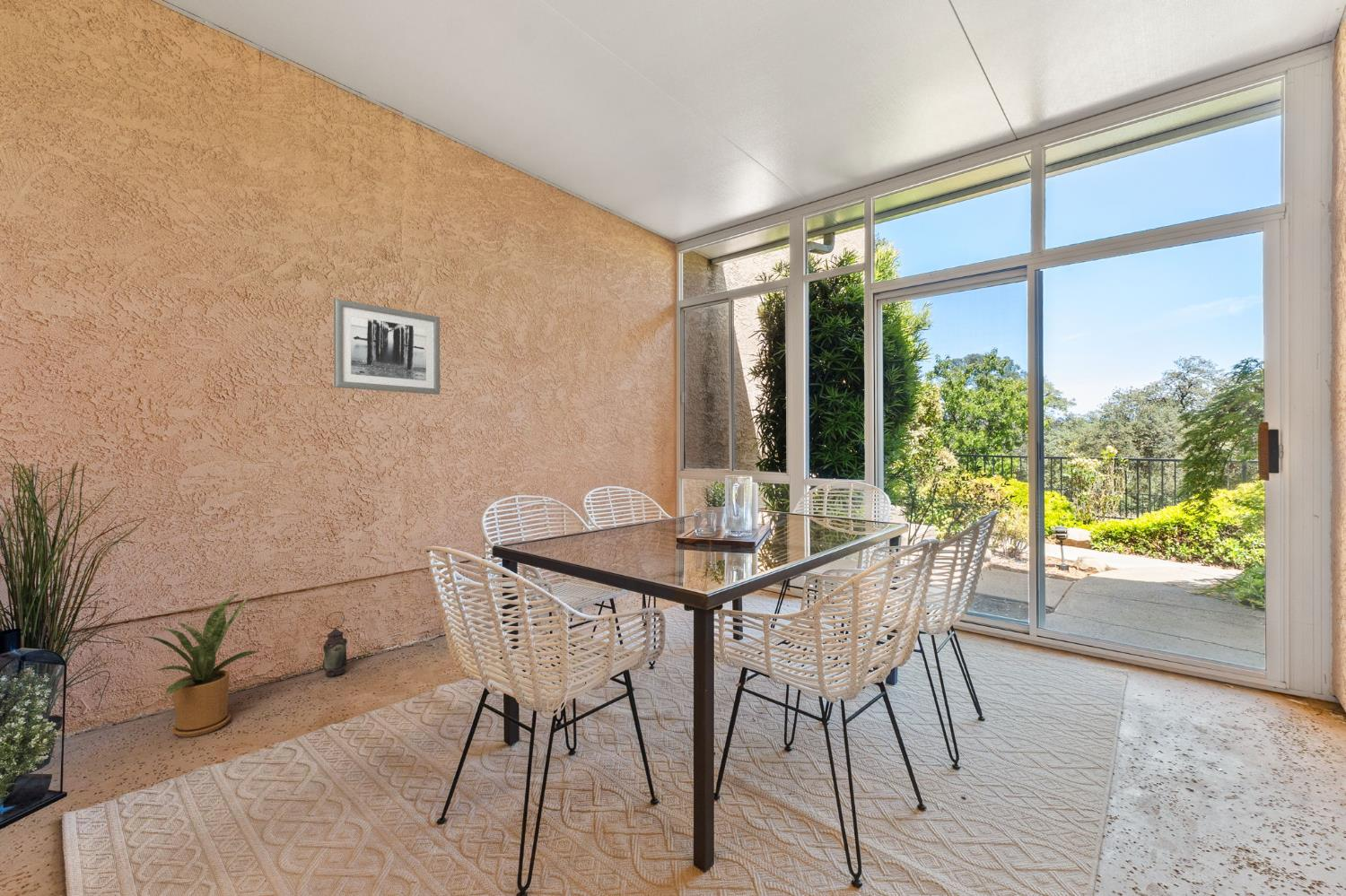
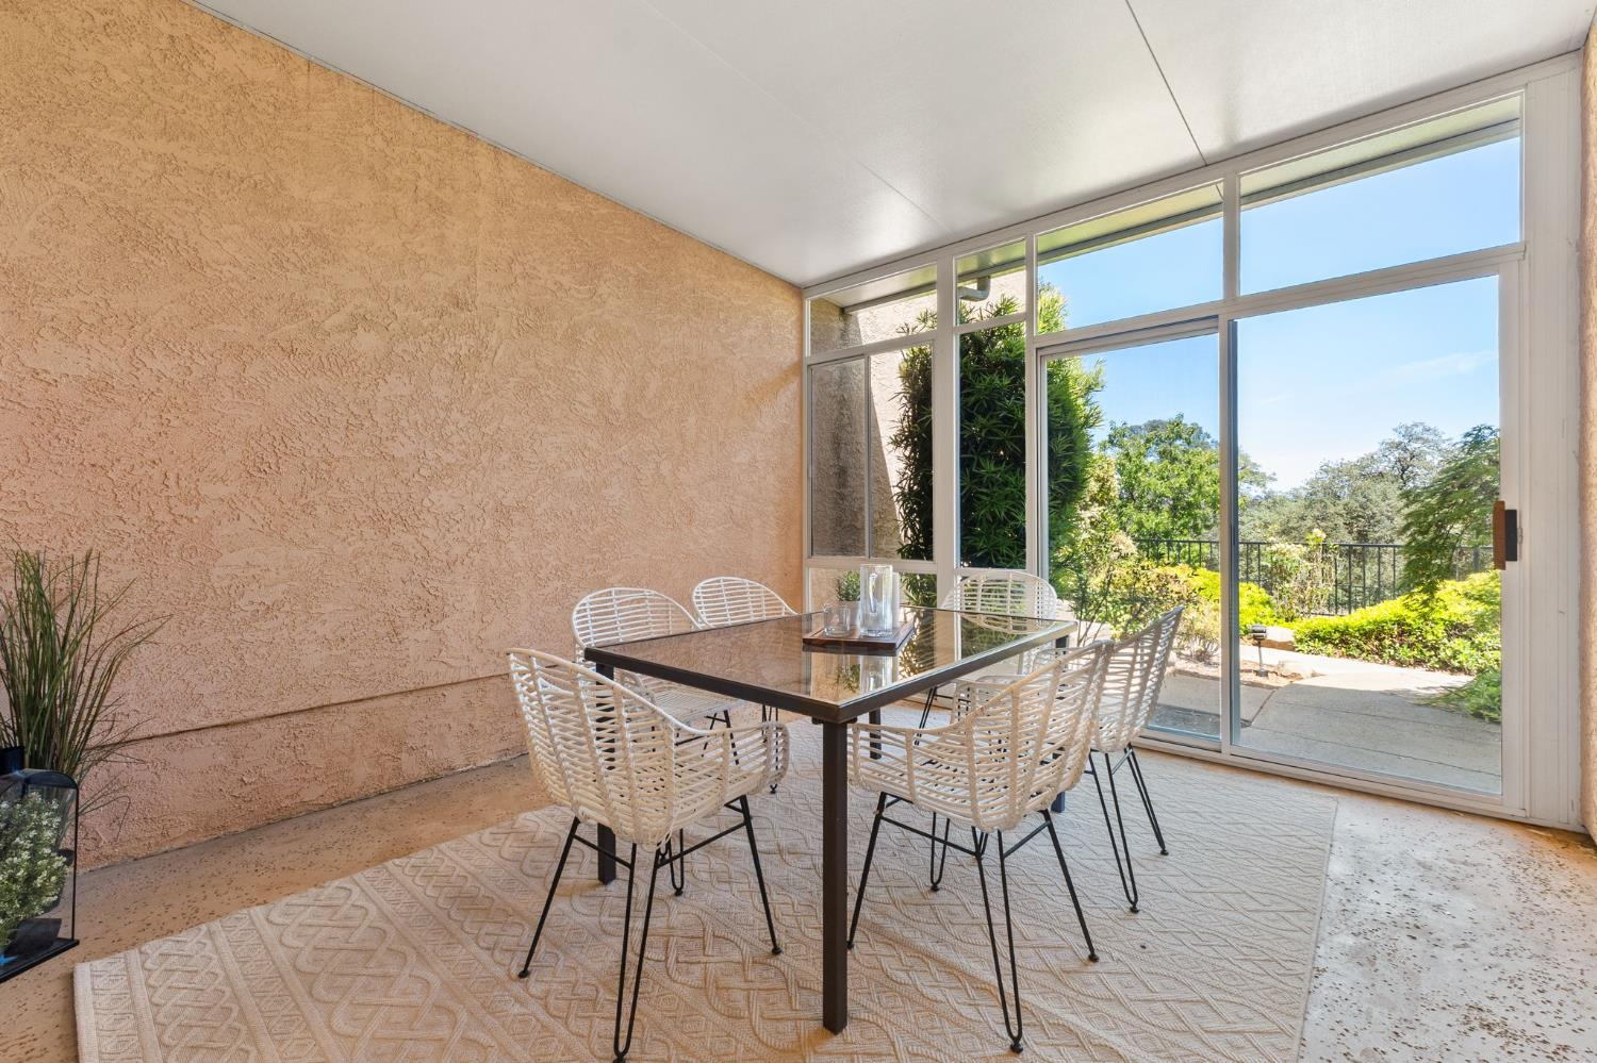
- lantern [322,611,348,678]
- house plant [124,592,258,738]
- wall art [333,298,441,396]
